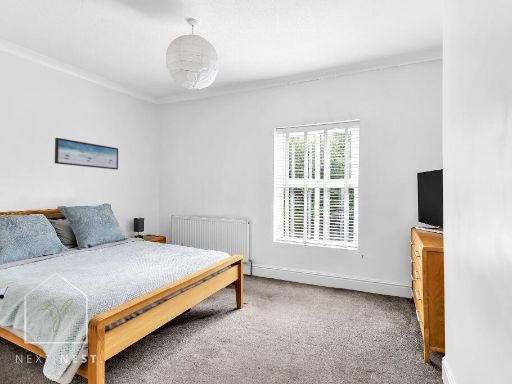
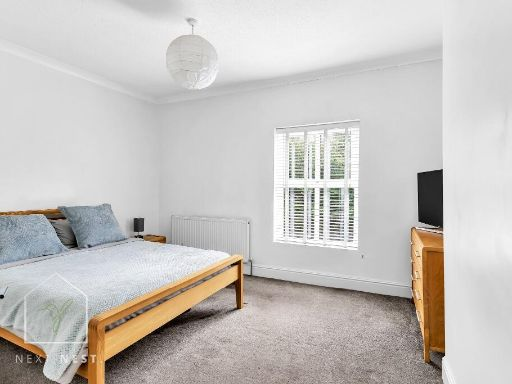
- wall art [54,137,119,170]
